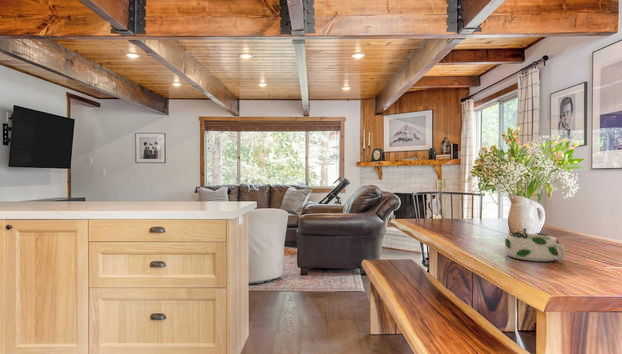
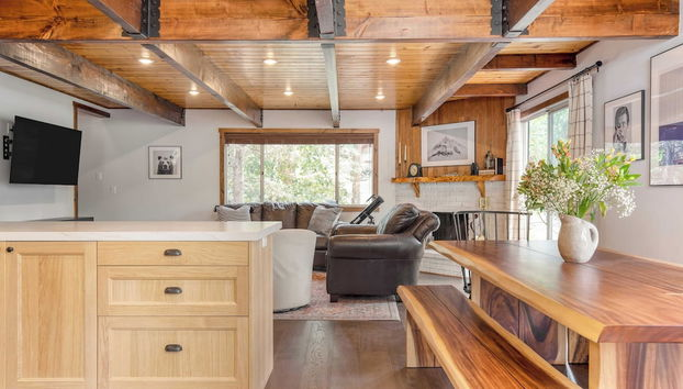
- bowl [503,227,567,262]
